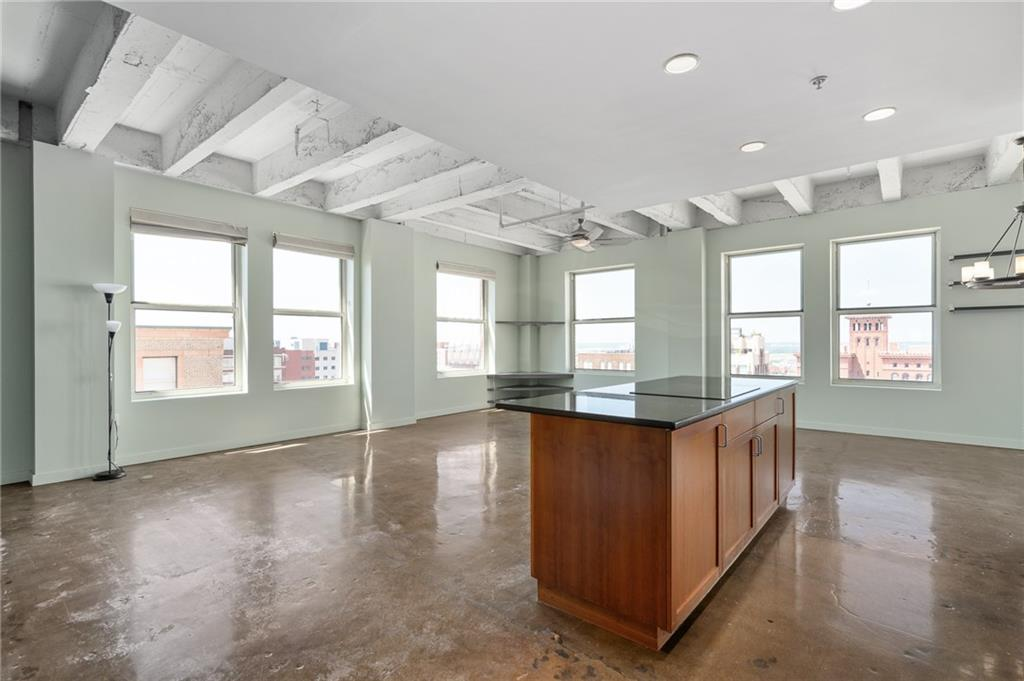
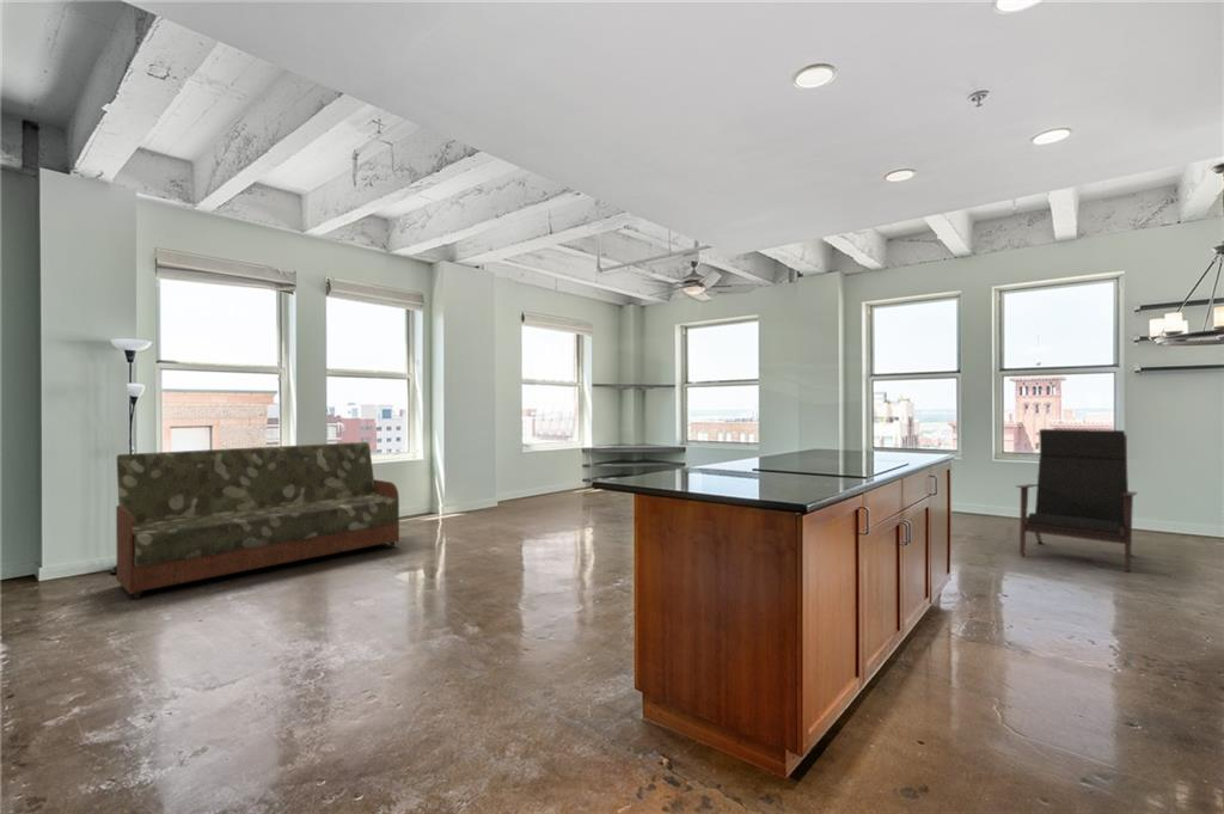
+ lounge chair [1015,428,1139,573]
+ sofa [115,441,400,600]
